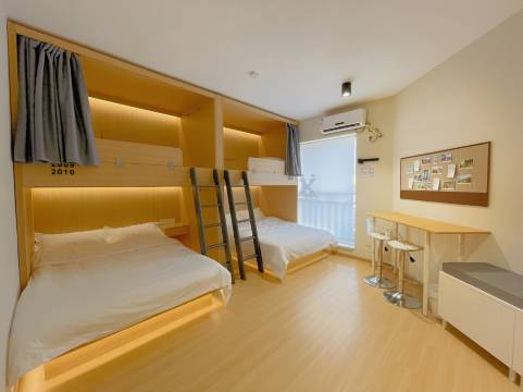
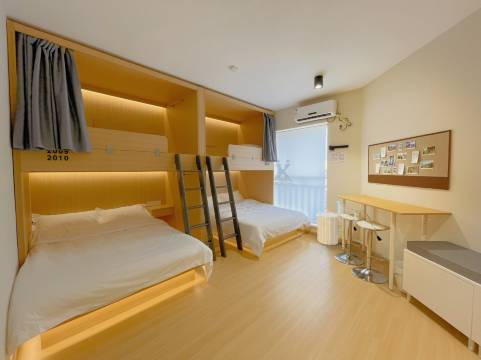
+ laundry hamper [315,209,342,246]
